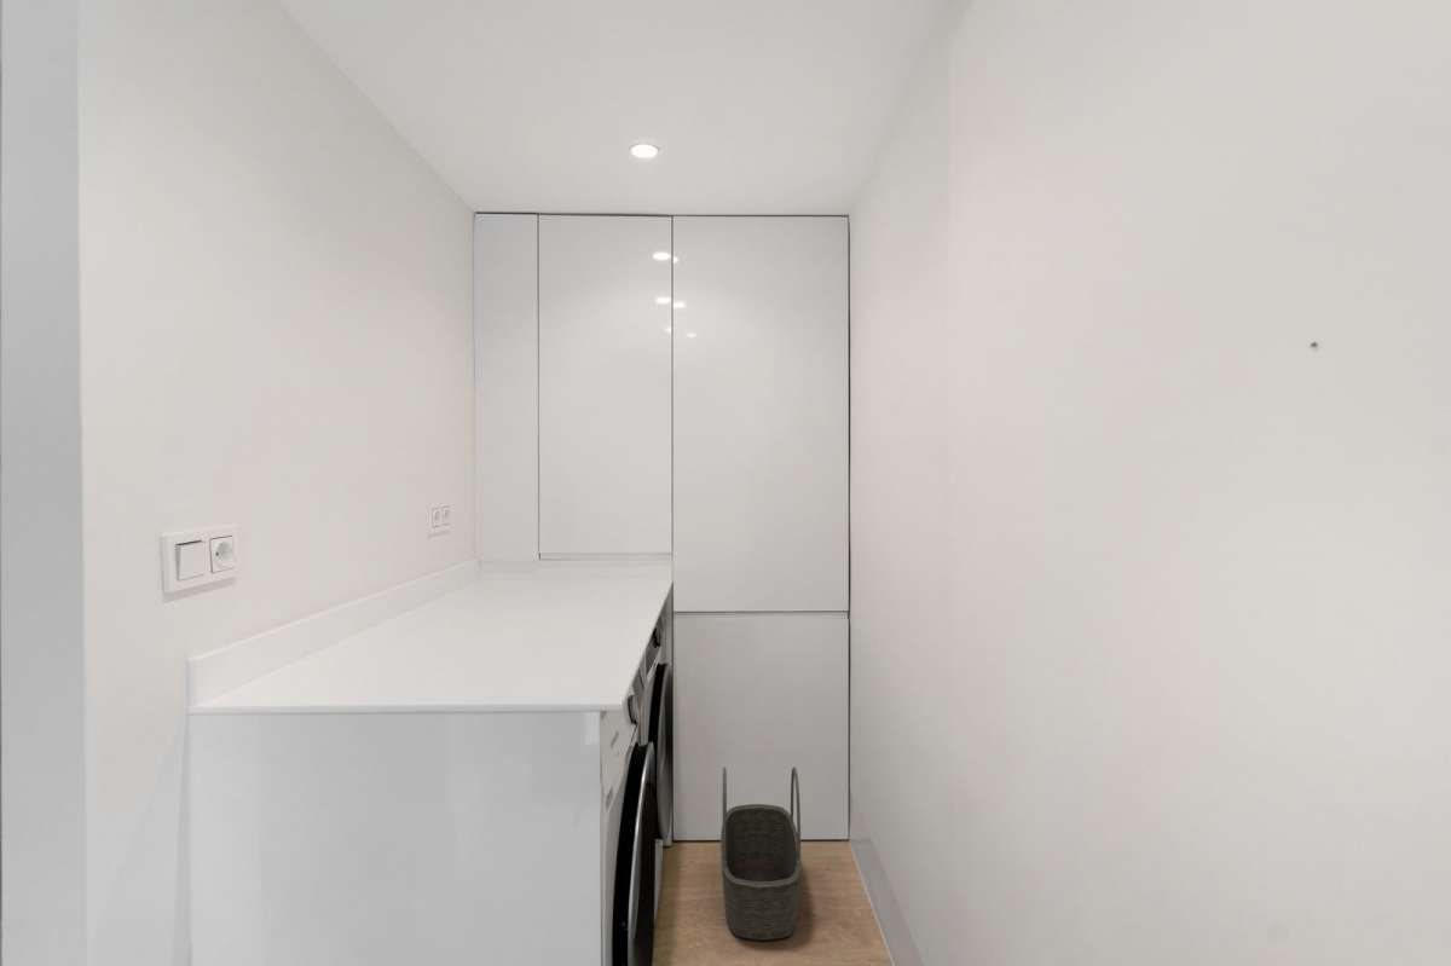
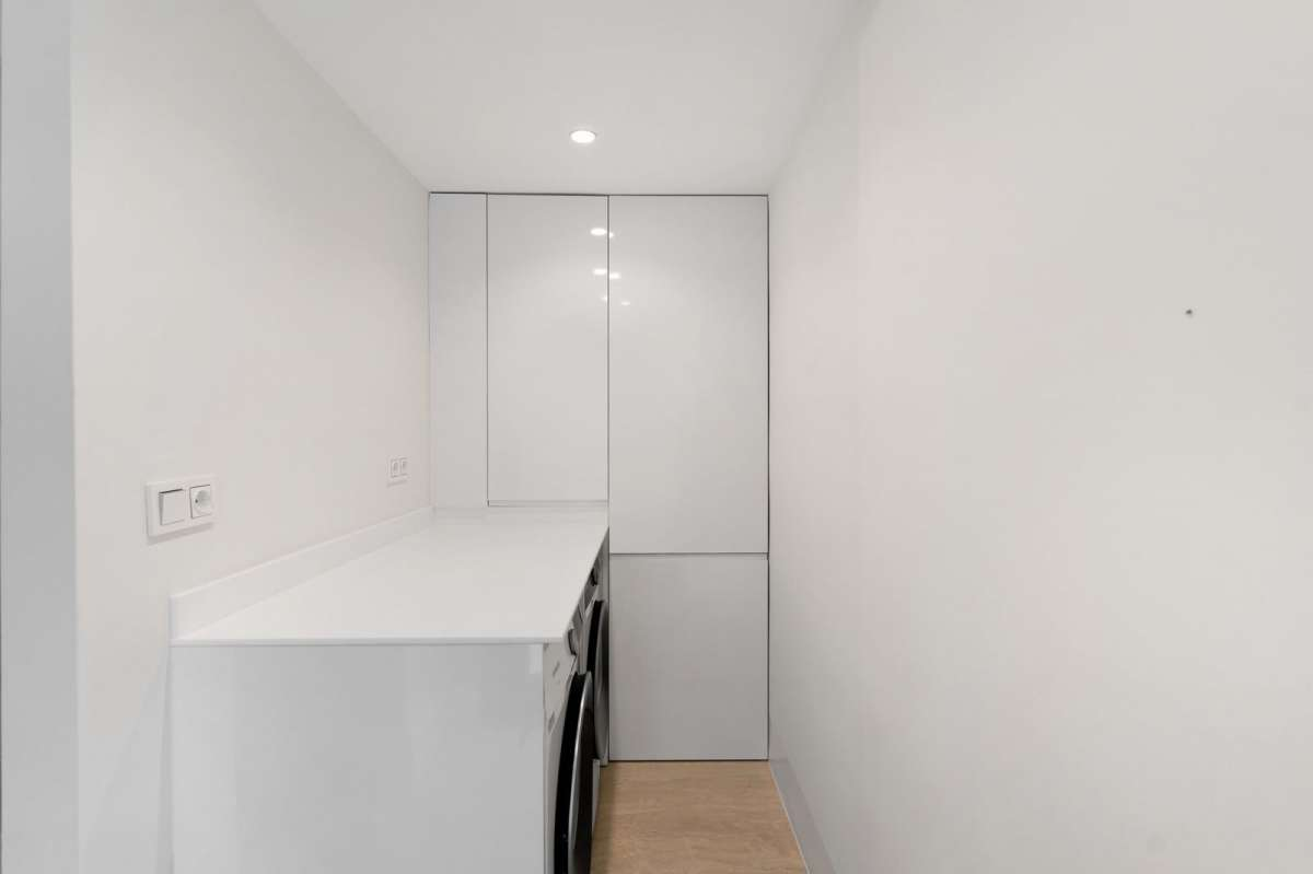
- basket [719,767,802,942]
